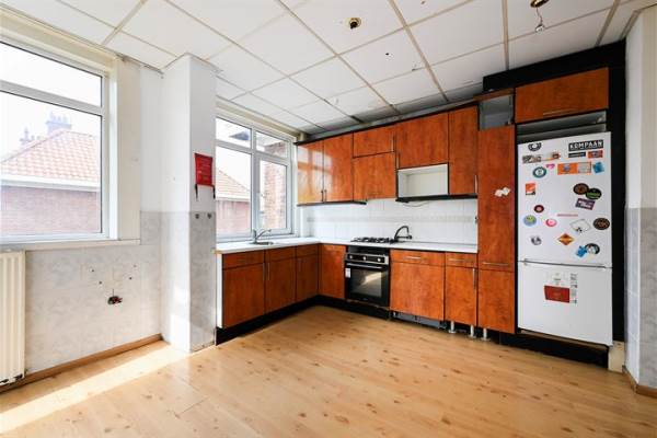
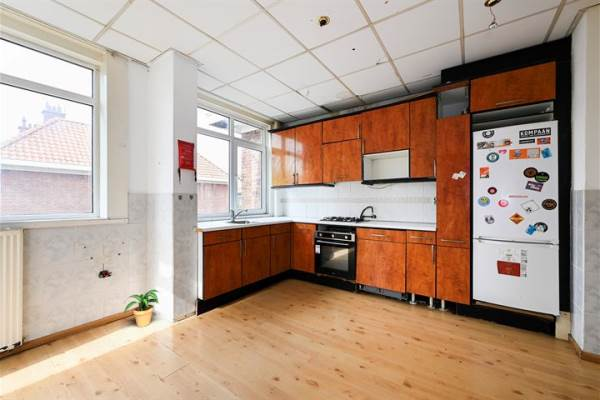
+ potted plant [123,289,160,328]
